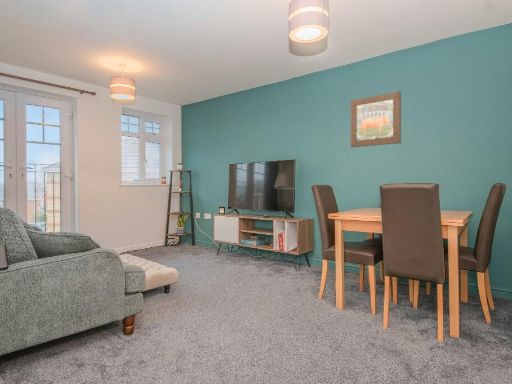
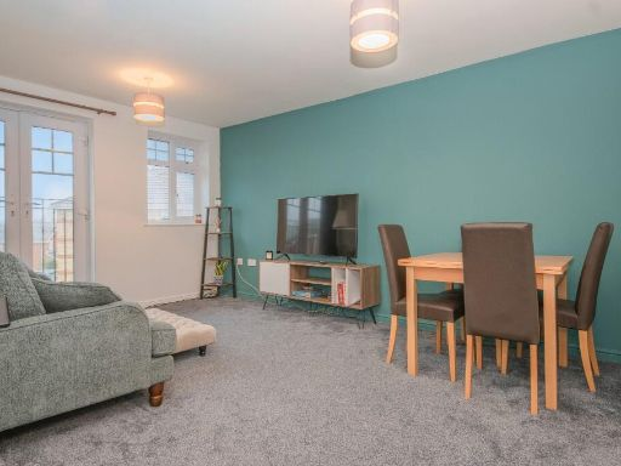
- wall art [350,91,402,148]
